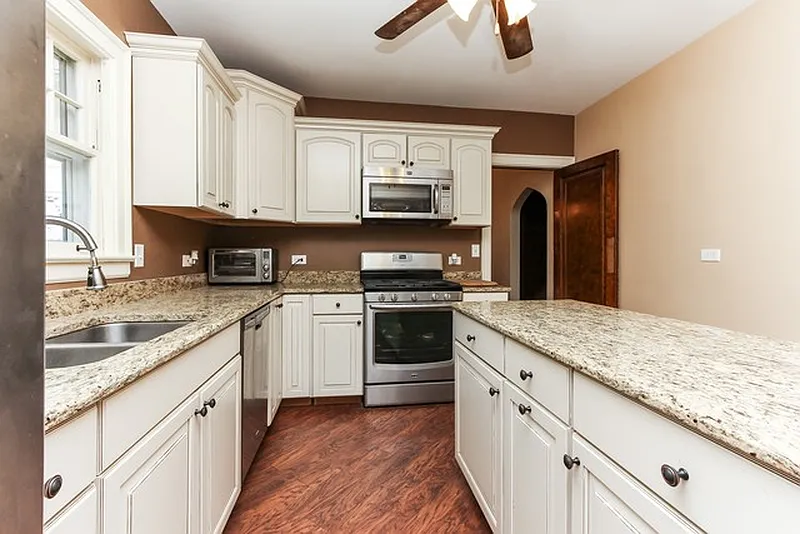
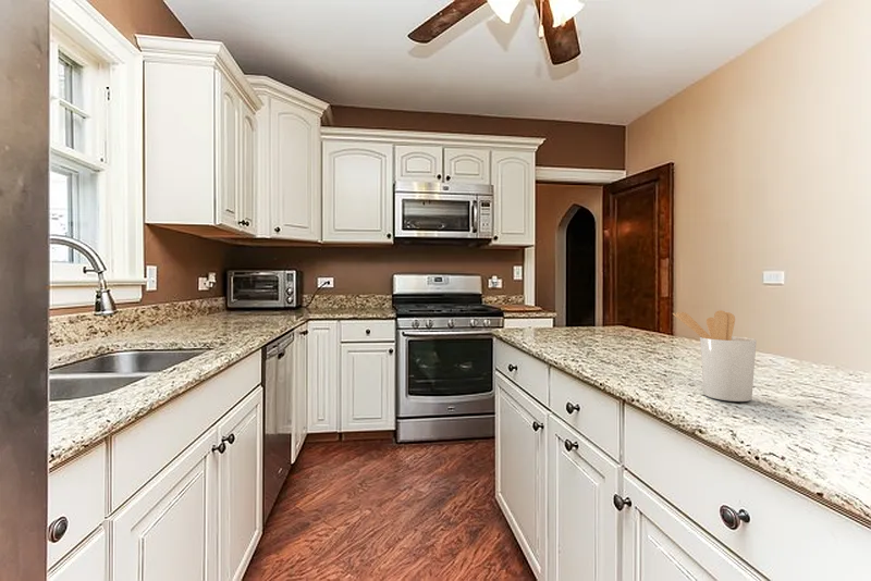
+ utensil holder [672,309,758,403]
